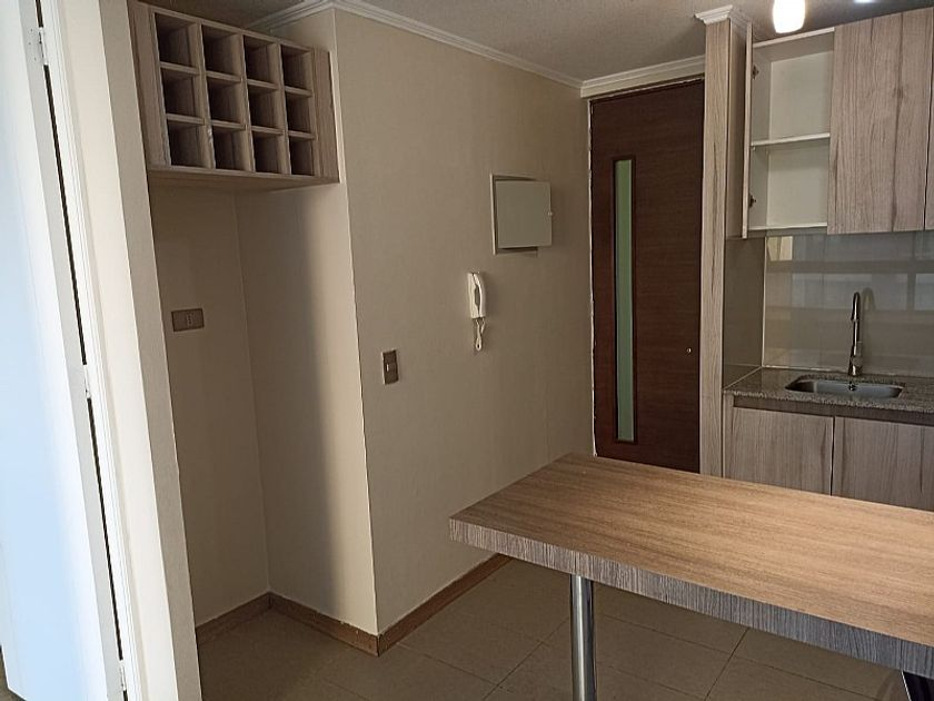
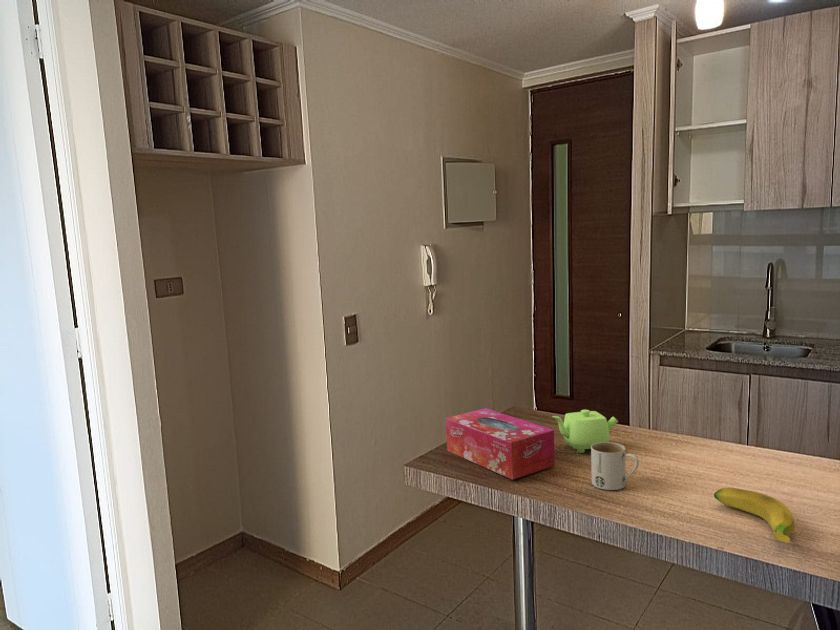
+ tissue box [445,408,556,481]
+ mug [590,441,640,491]
+ teapot [551,409,619,454]
+ banana [713,486,796,544]
